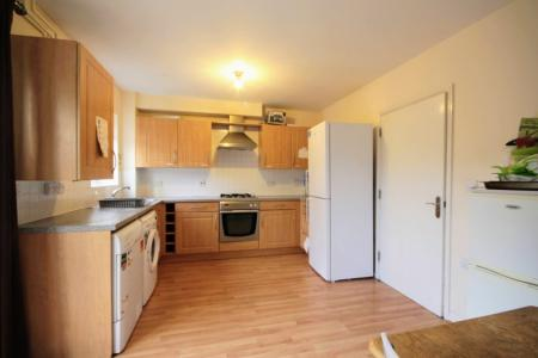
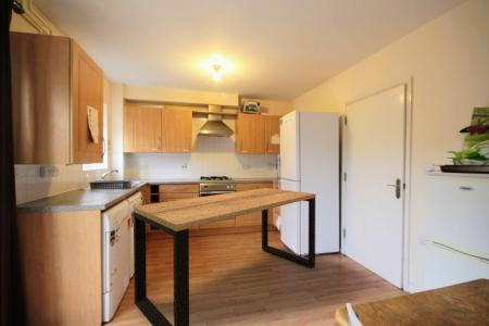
+ dining table [133,187,317,326]
